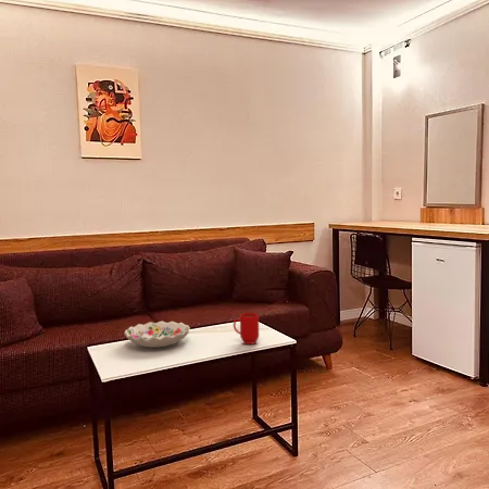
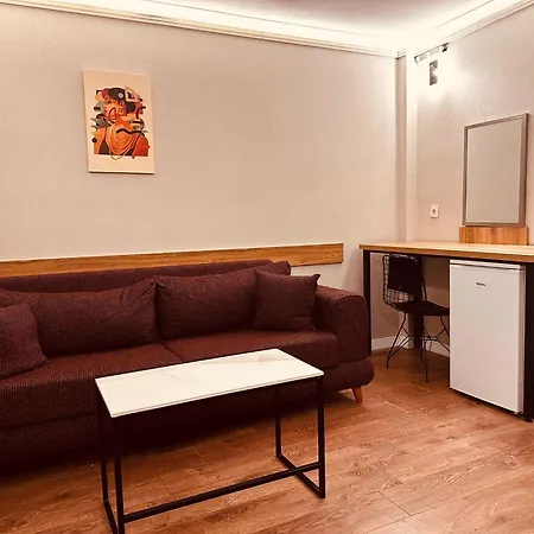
- mug [233,312,260,346]
- decorative bowl [124,321,191,349]
